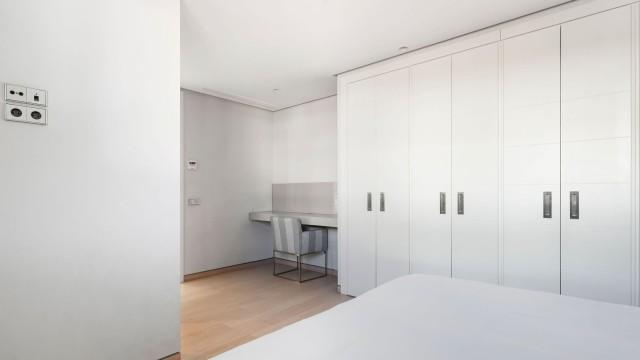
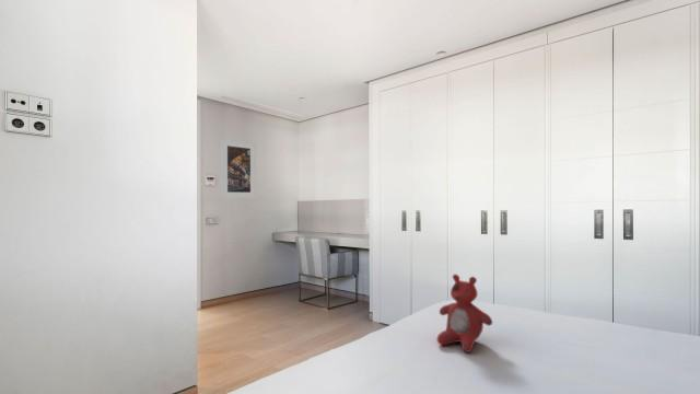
+ stuffed bear [436,274,493,354]
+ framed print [220,138,257,199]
